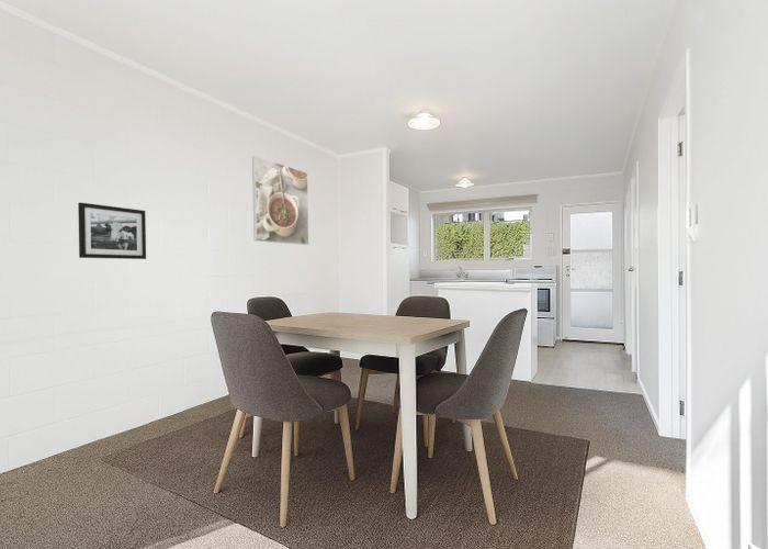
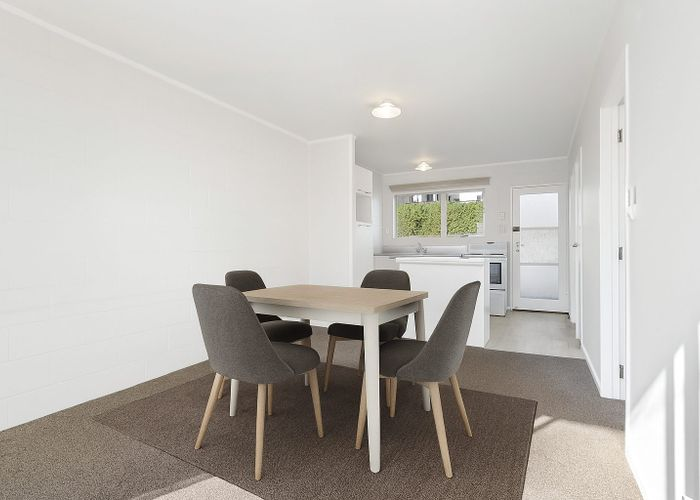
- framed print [251,155,309,246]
- picture frame [77,201,147,260]
